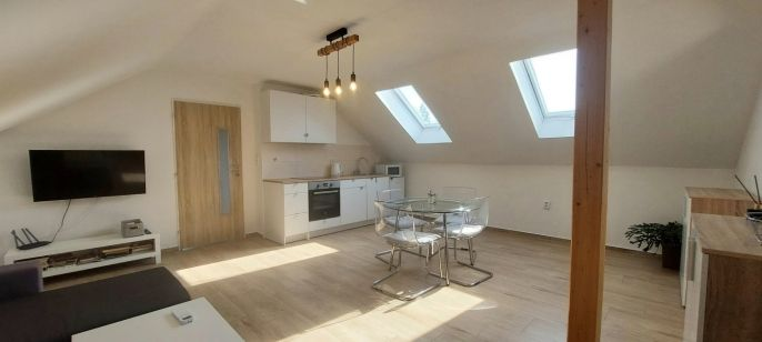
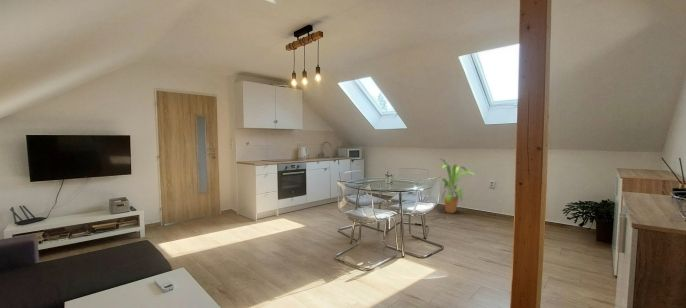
+ house plant [437,157,478,214]
